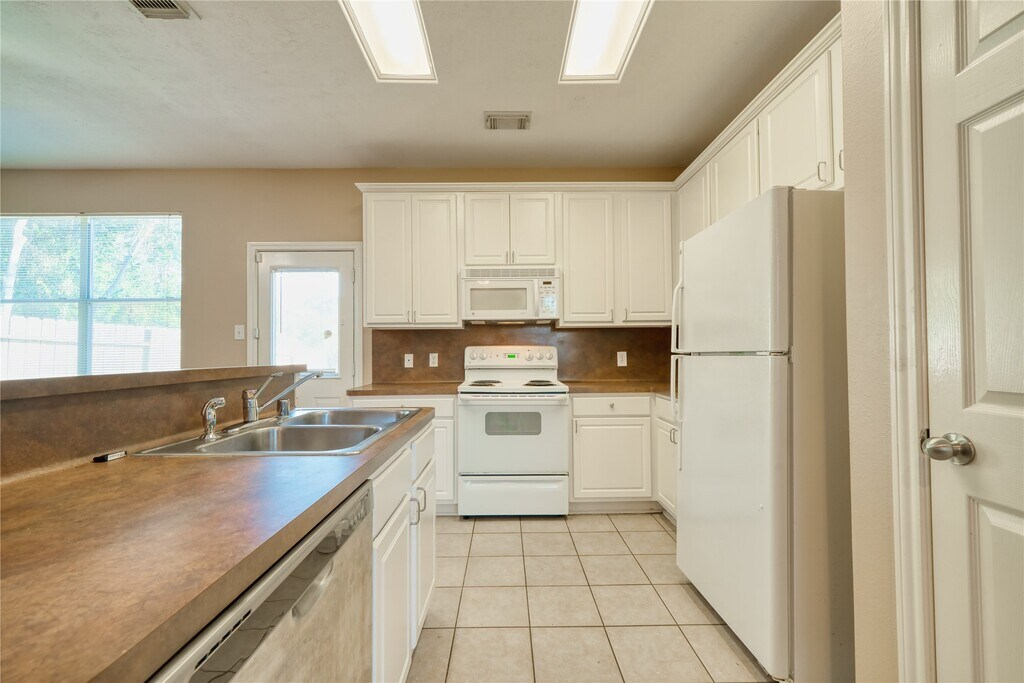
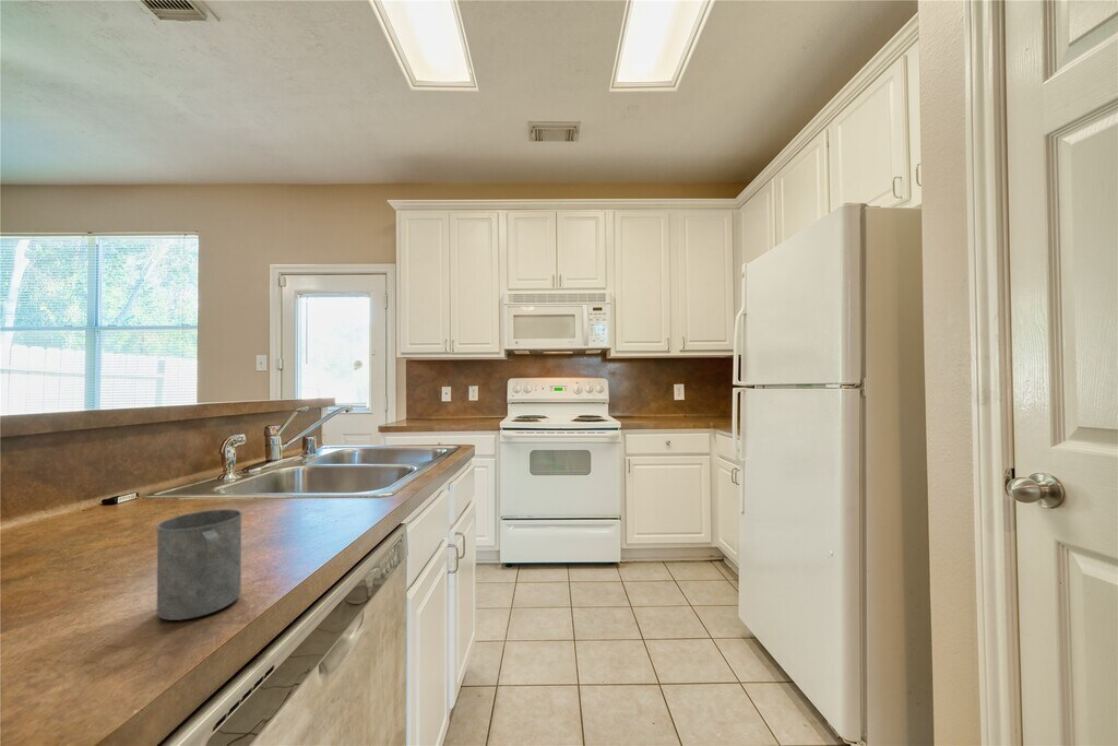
+ mug [155,508,245,621]
